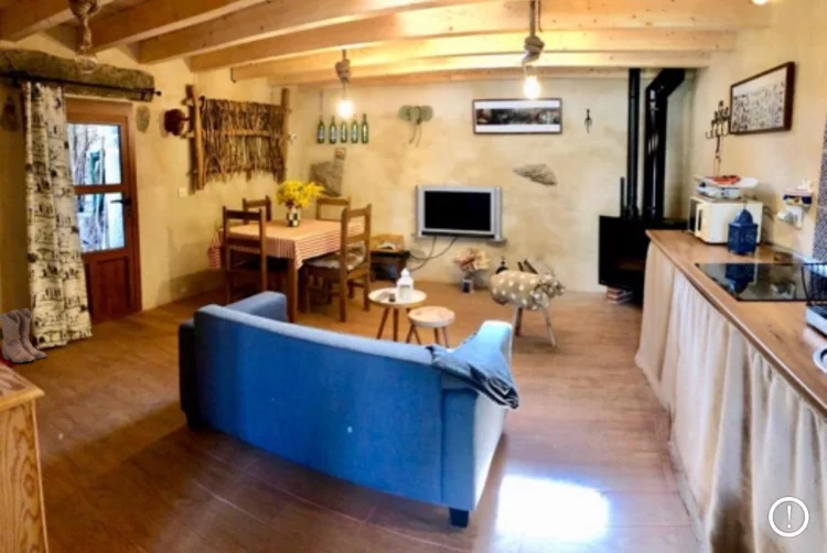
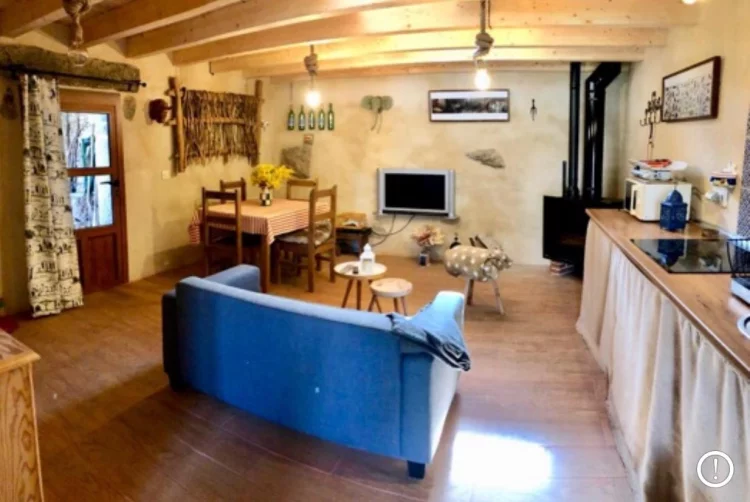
- boots [0,307,47,364]
